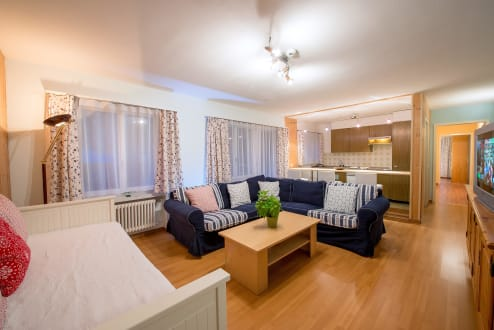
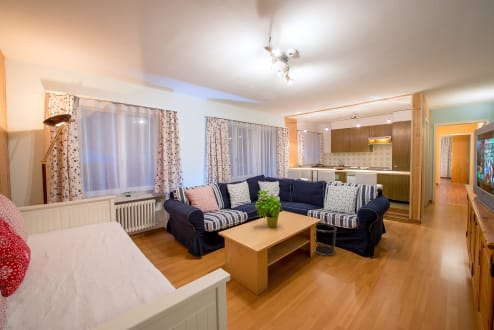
+ waste bin [314,223,338,257]
